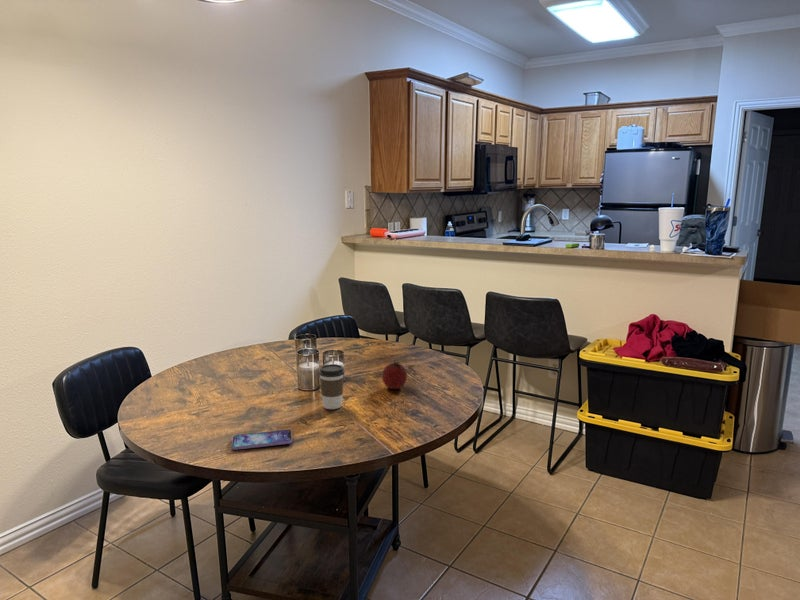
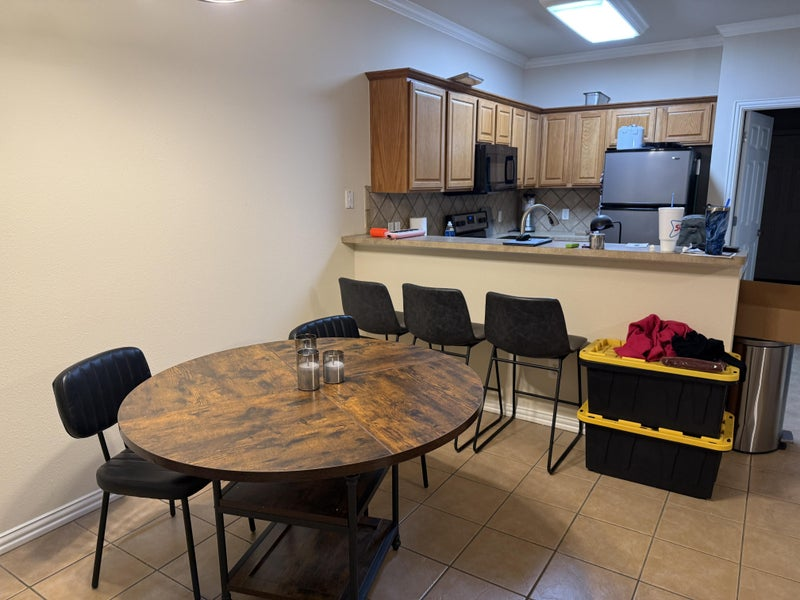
- smartphone [231,429,293,451]
- coffee cup [318,363,345,410]
- fruit [381,359,409,390]
